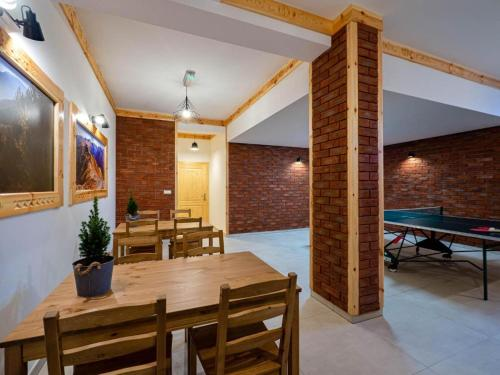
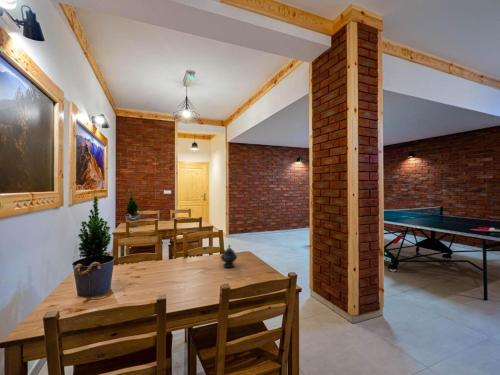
+ teapot [220,243,238,268]
